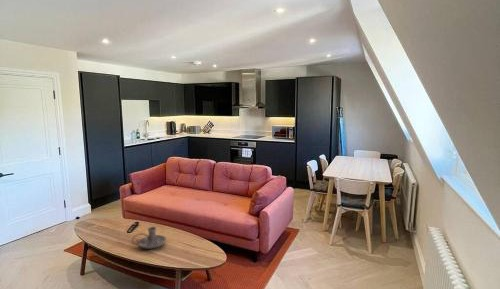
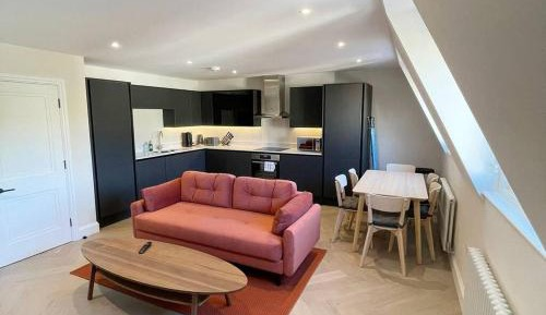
- candle holder [131,226,167,250]
